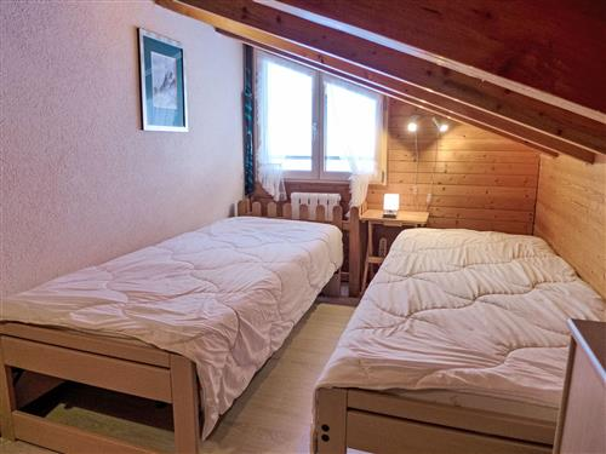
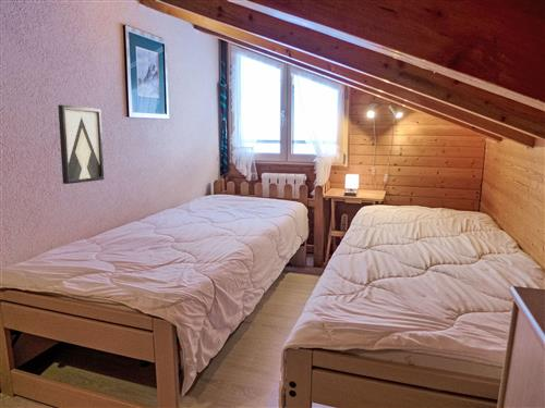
+ wall art [57,104,105,185]
